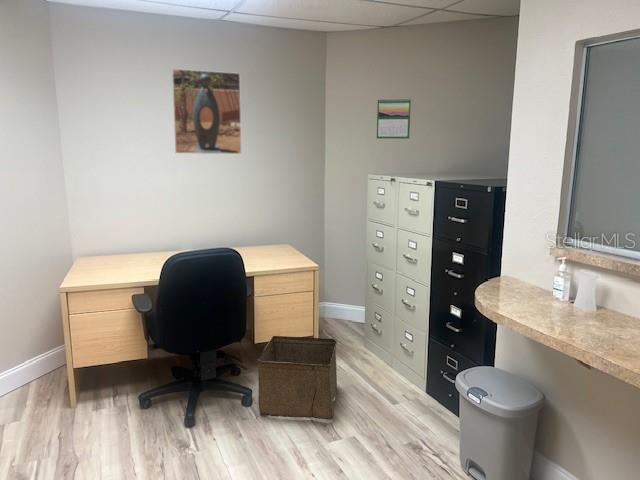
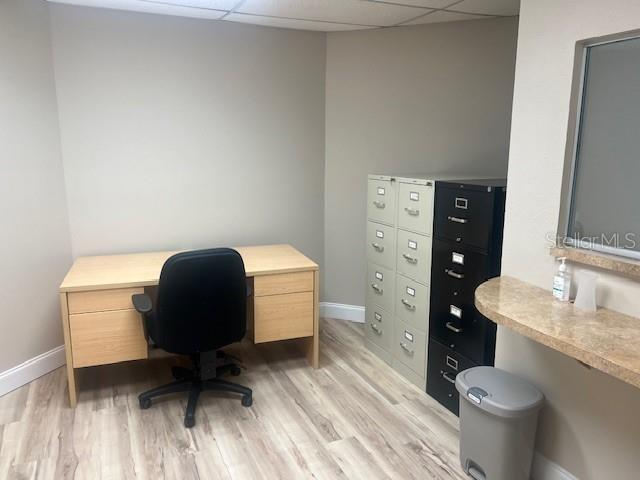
- calendar [376,97,412,140]
- storage bin [256,335,338,421]
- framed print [171,68,242,155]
